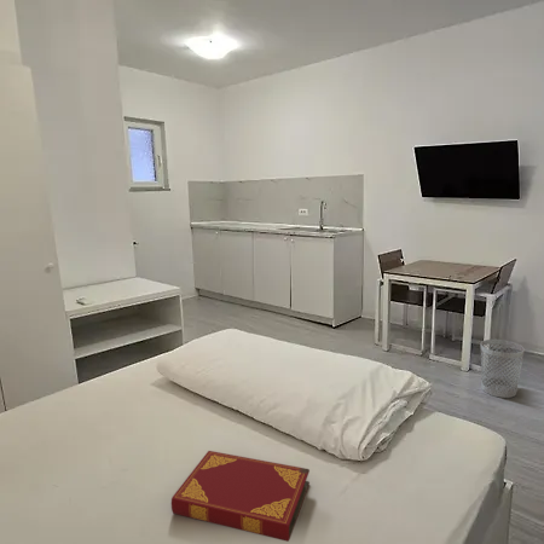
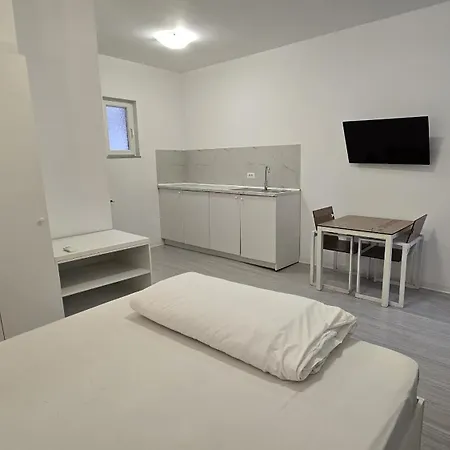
- hardback book [170,450,311,543]
- wastebasket [480,338,526,399]
